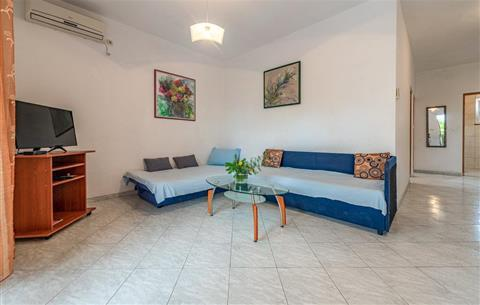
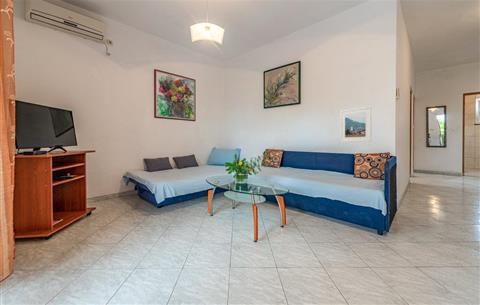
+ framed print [339,106,372,143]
